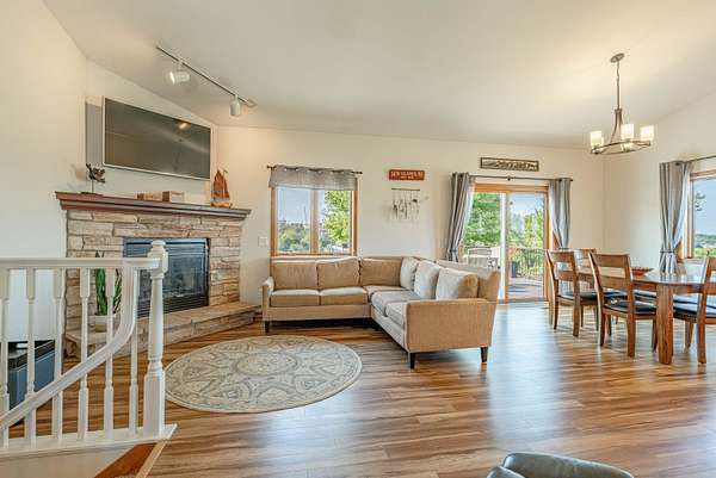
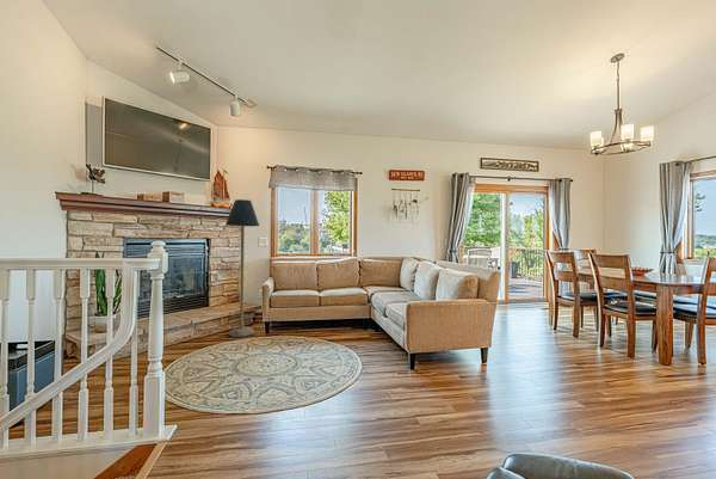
+ floor lamp [224,198,260,338]
